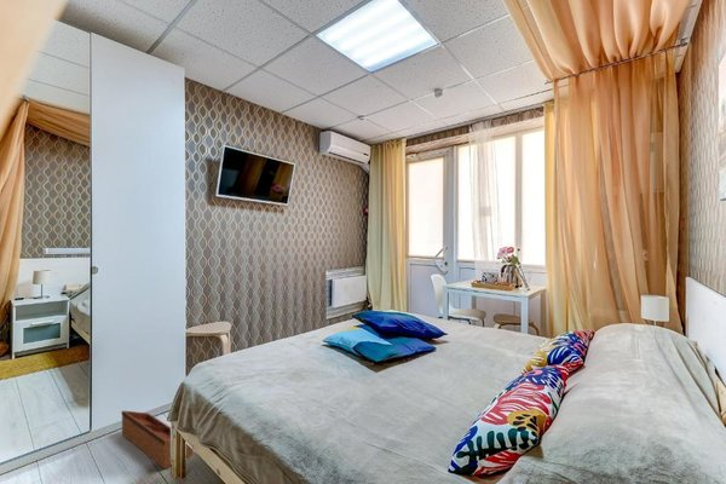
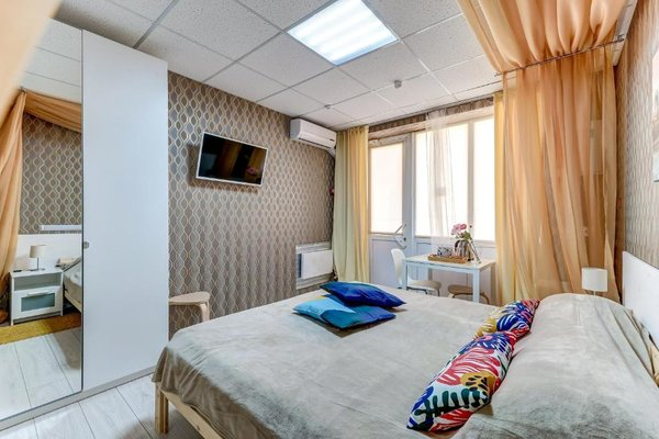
- storage bin [121,410,194,469]
